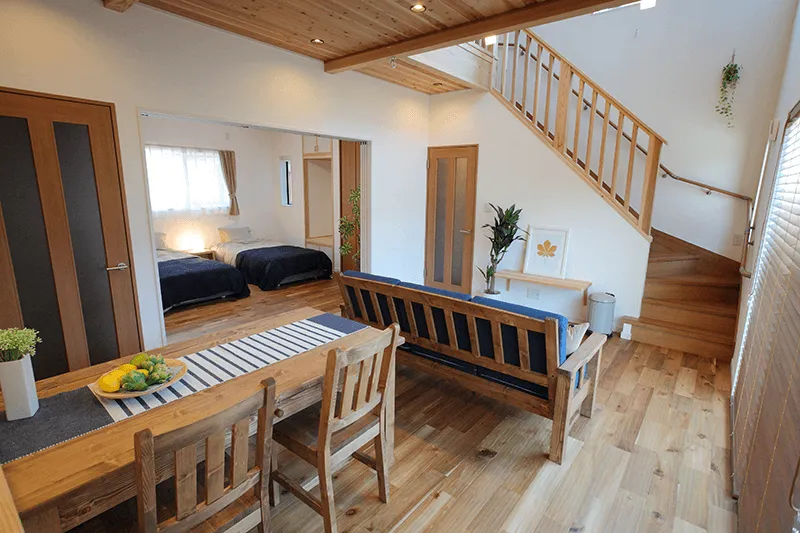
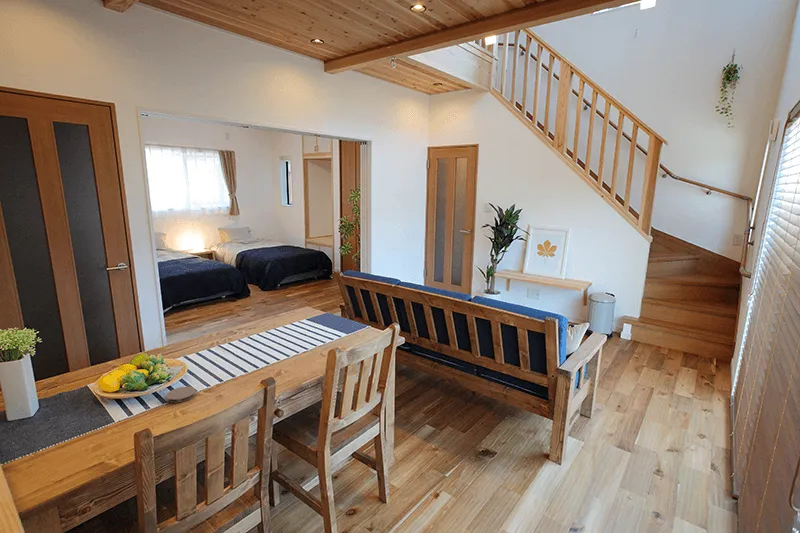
+ coaster [165,386,197,404]
